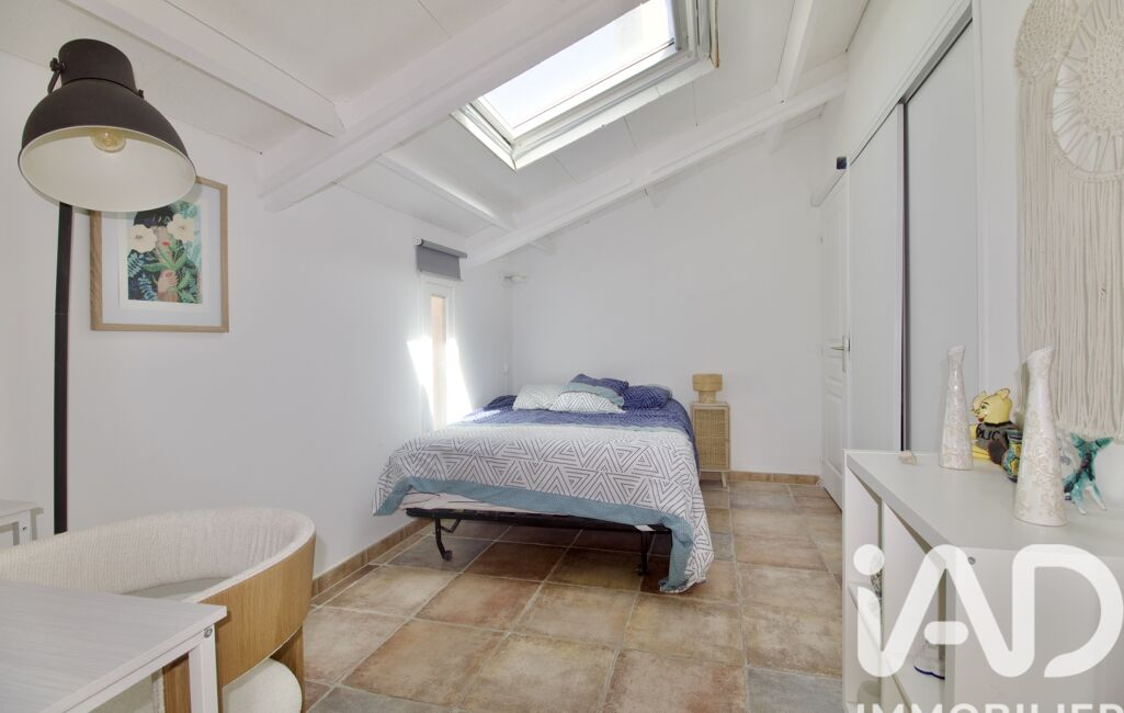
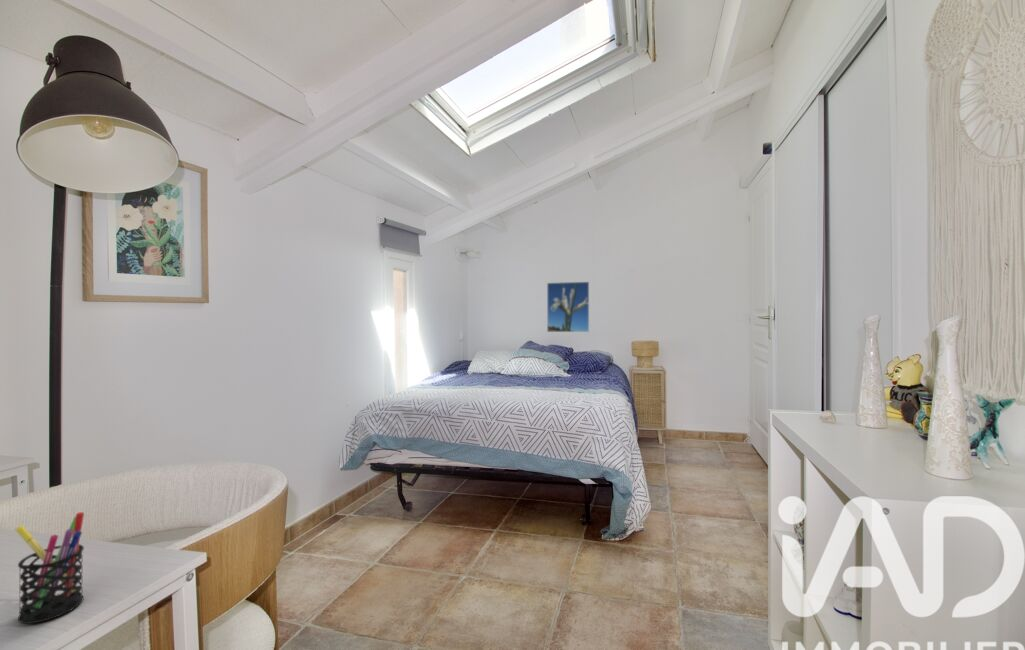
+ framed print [546,281,590,333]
+ pen holder [14,511,85,625]
